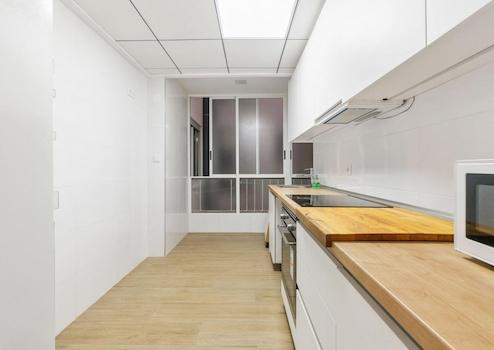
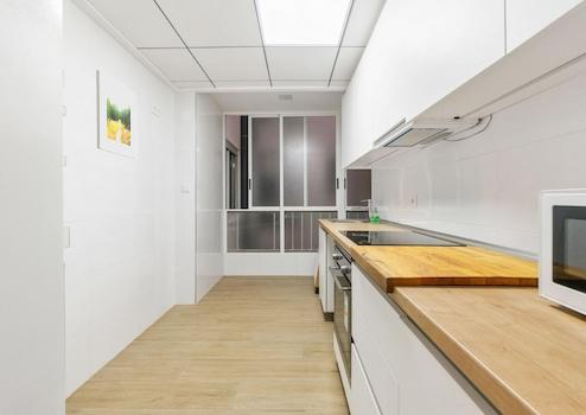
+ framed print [95,69,138,160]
